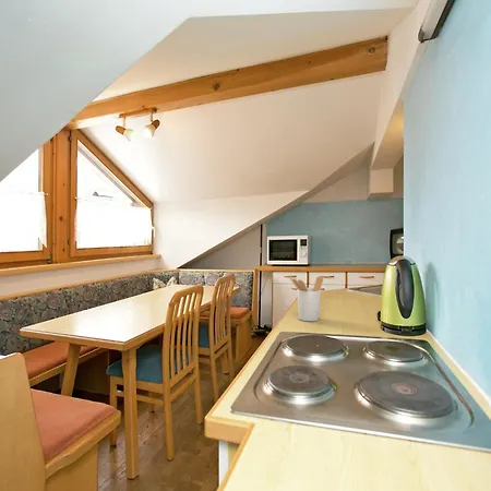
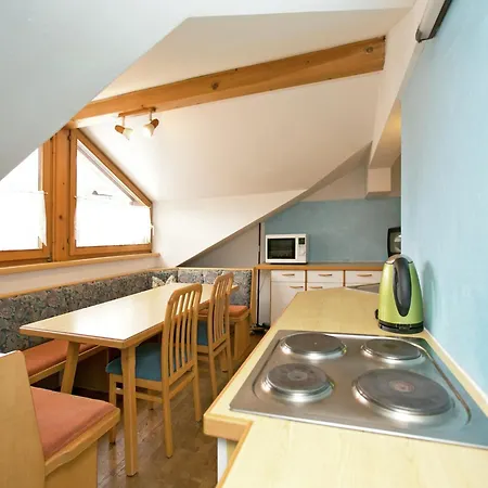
- utensil holder [289,275,324,322]
